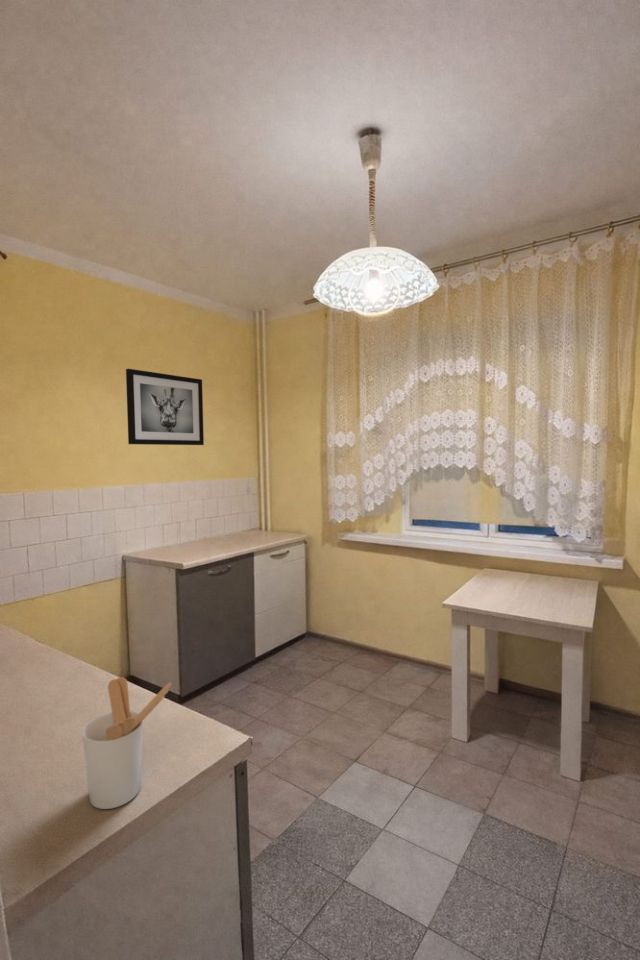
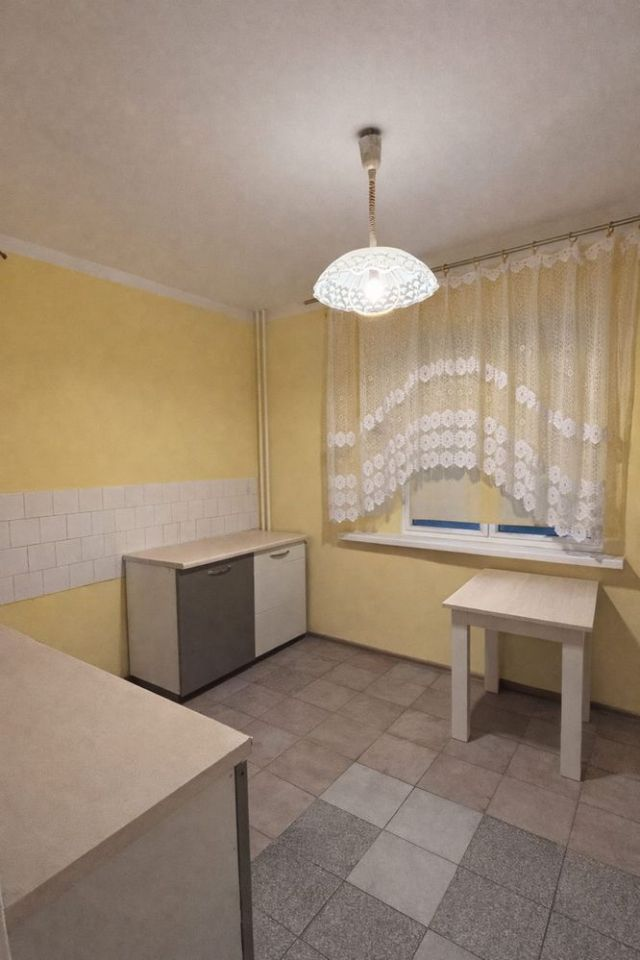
- wall art [125,368,205,446]
- utensil holder [81,676,172,810]
